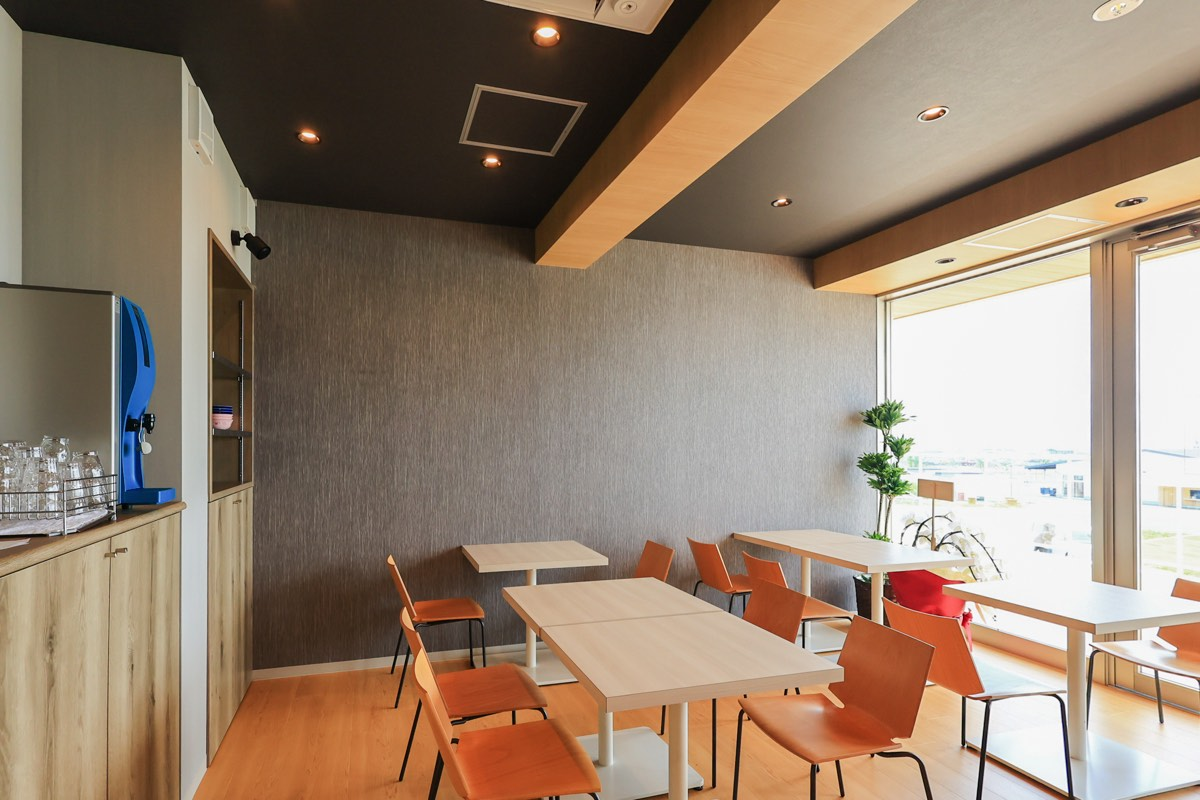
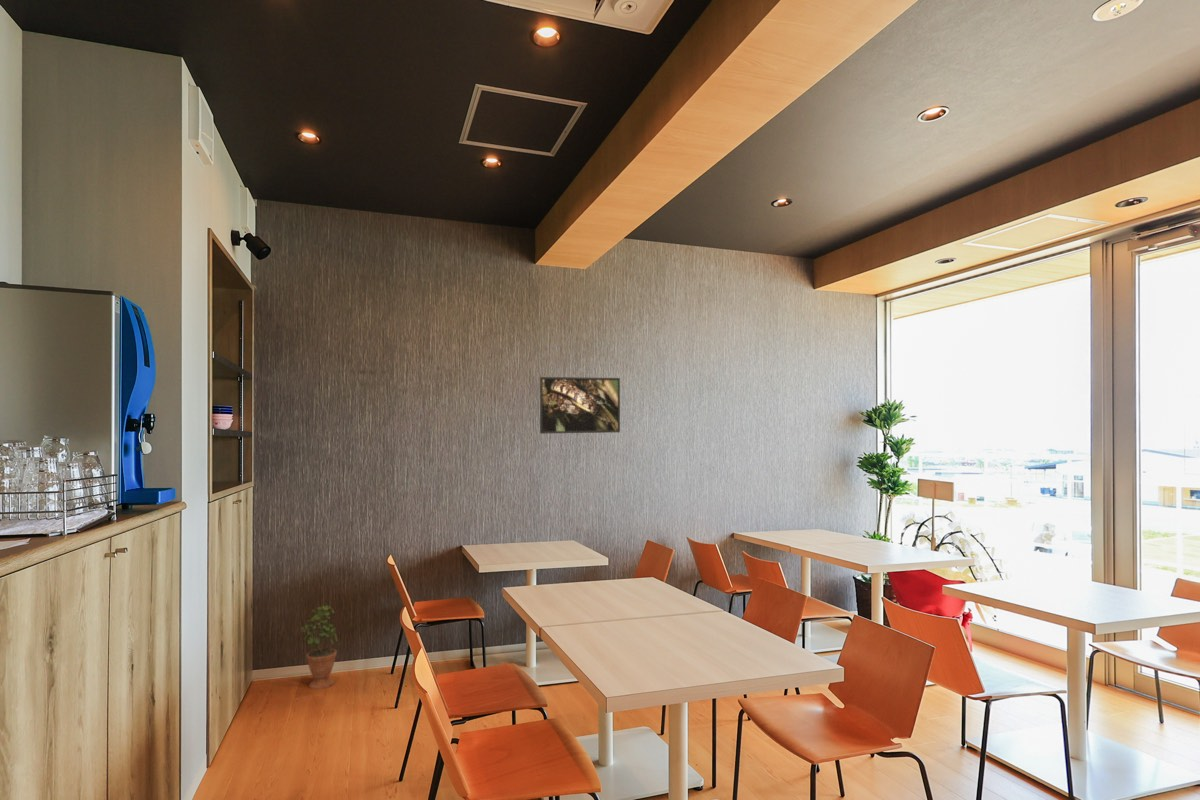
+ potted plant [299,600,338,690]
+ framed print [539,376,621,435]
